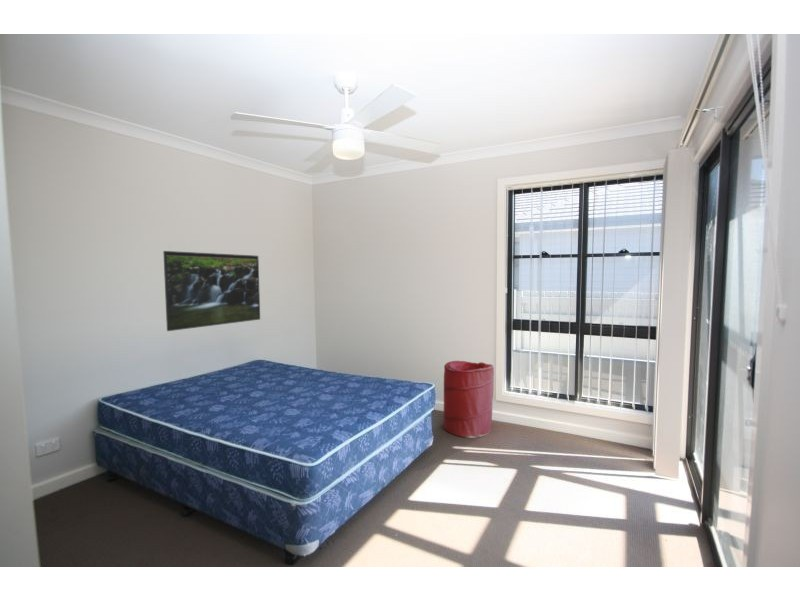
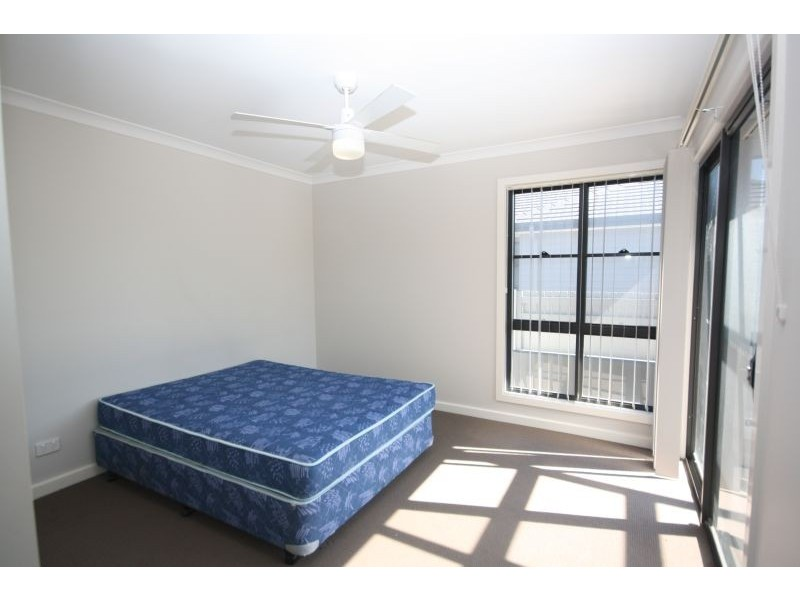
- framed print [162,250,261,332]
- laundry hamper [443,360,495,439]
